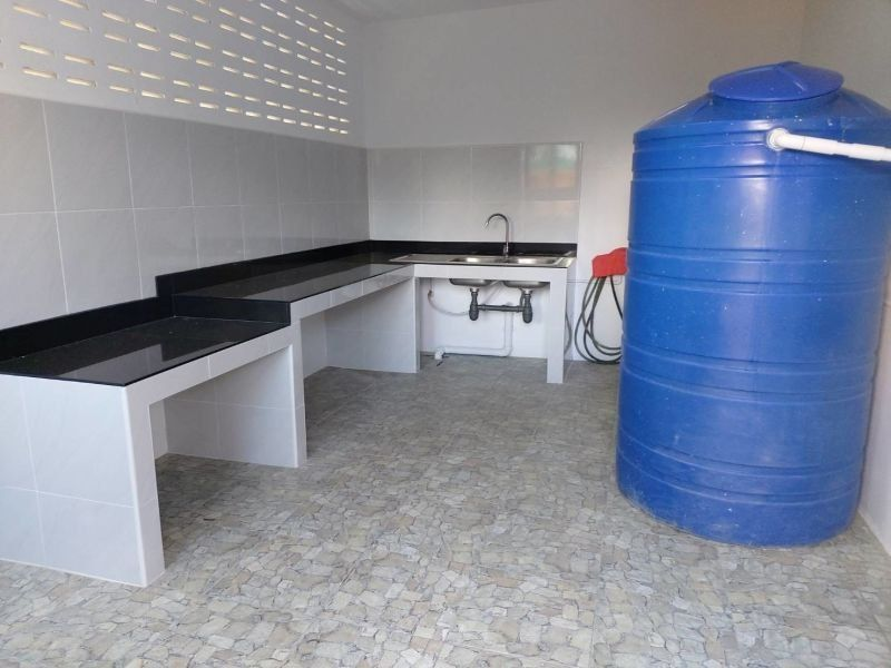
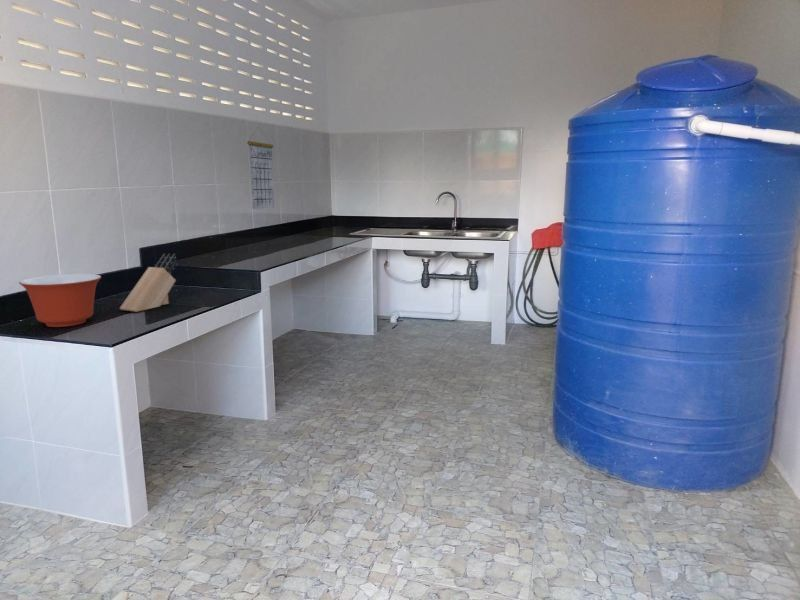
+ calendar [246,126,275,210]
+ knife block [119,253,179,313]
+ mixing bowl [18,273,102,328]
